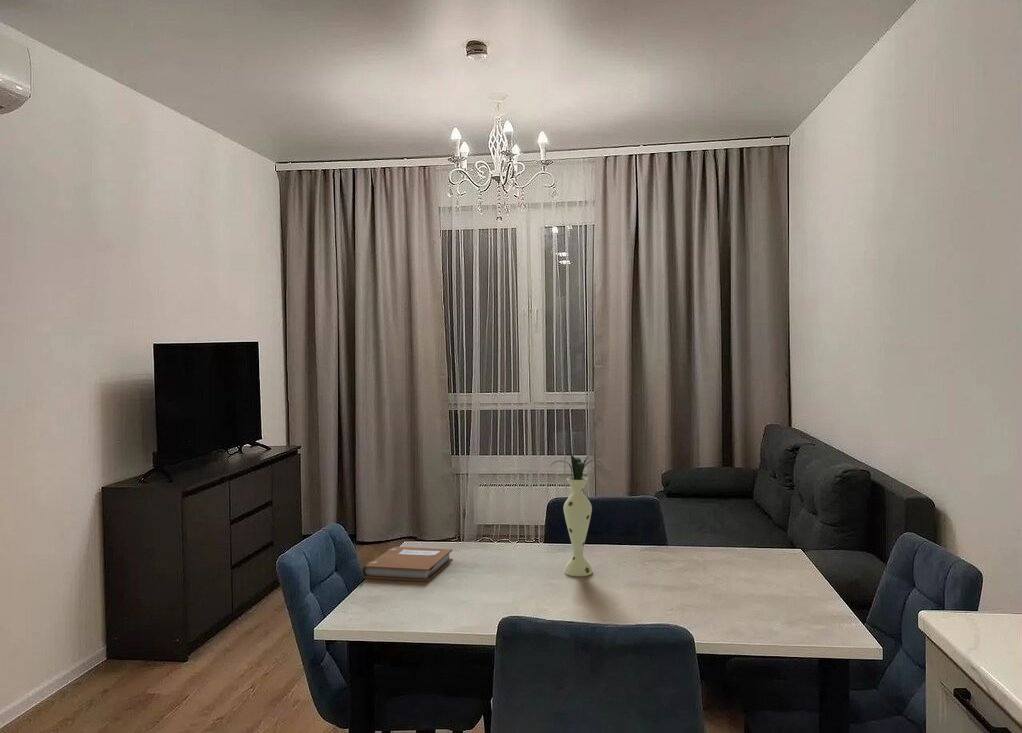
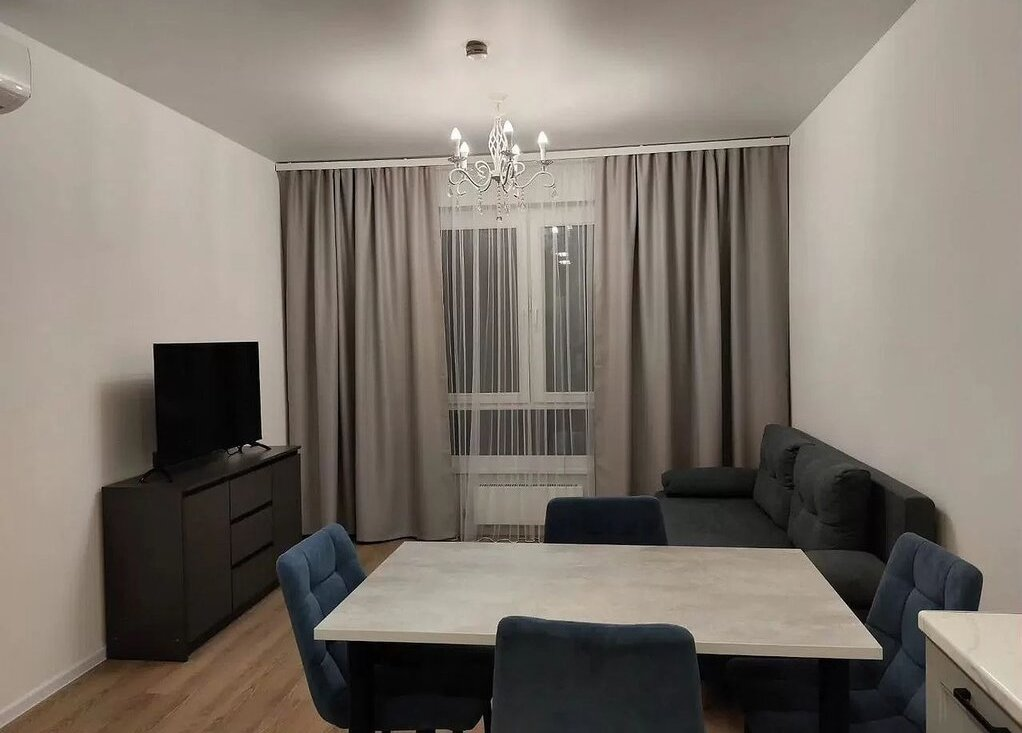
- vase [549,451,603,577]
- notebook [361,546,454,582]
